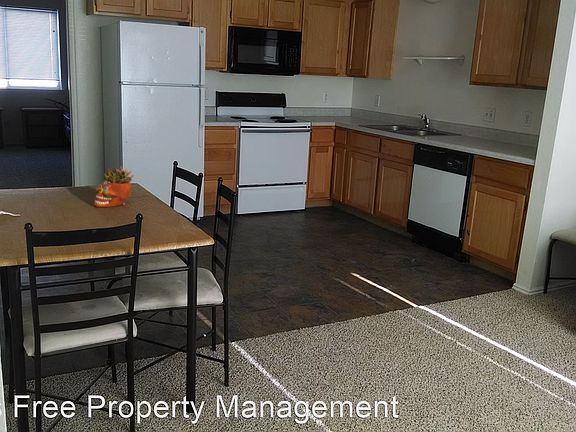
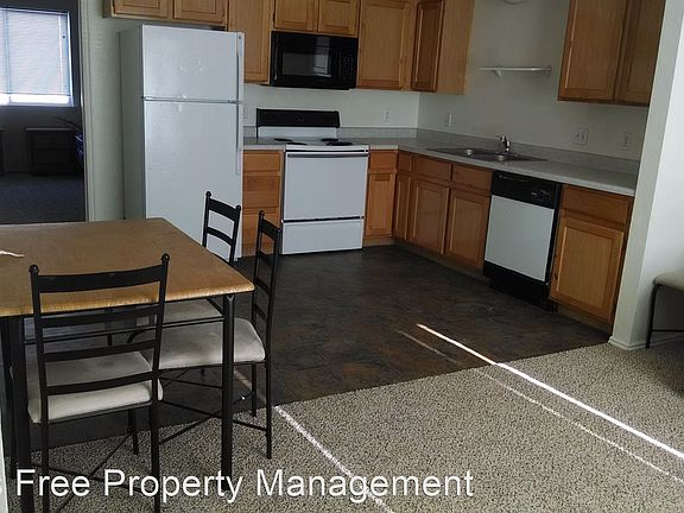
- succulent planter [93,166,135,208]
